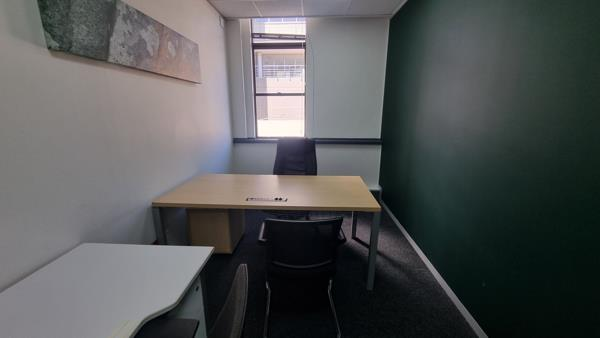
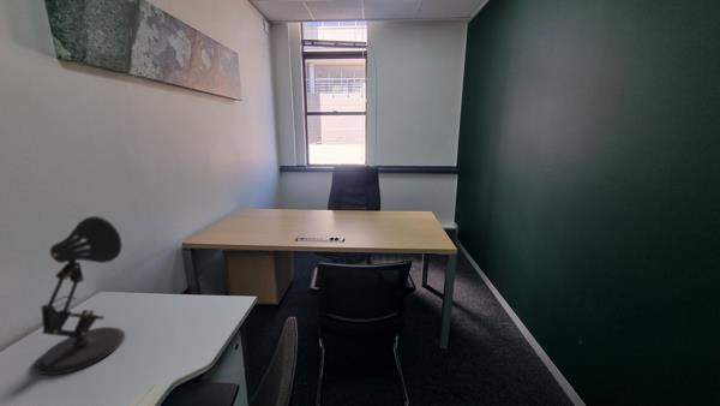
+ desk lamp [35,215,126,376]
